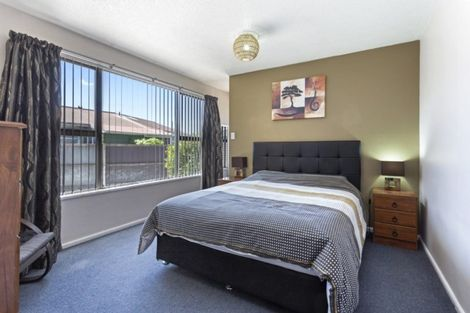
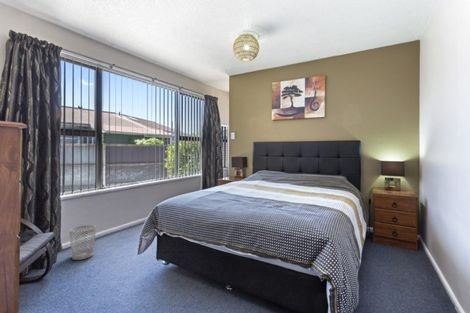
+ wastebasket [68,224,97,261]
